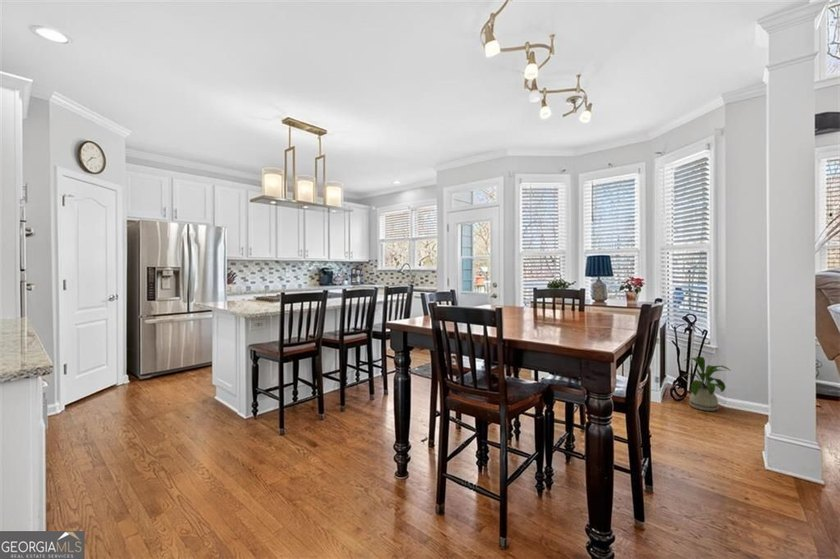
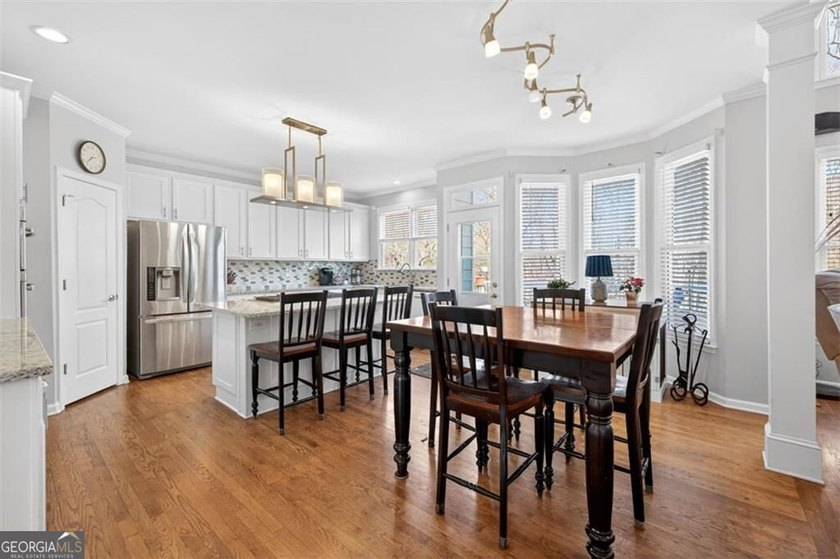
- house plant [680,356,732,412]
